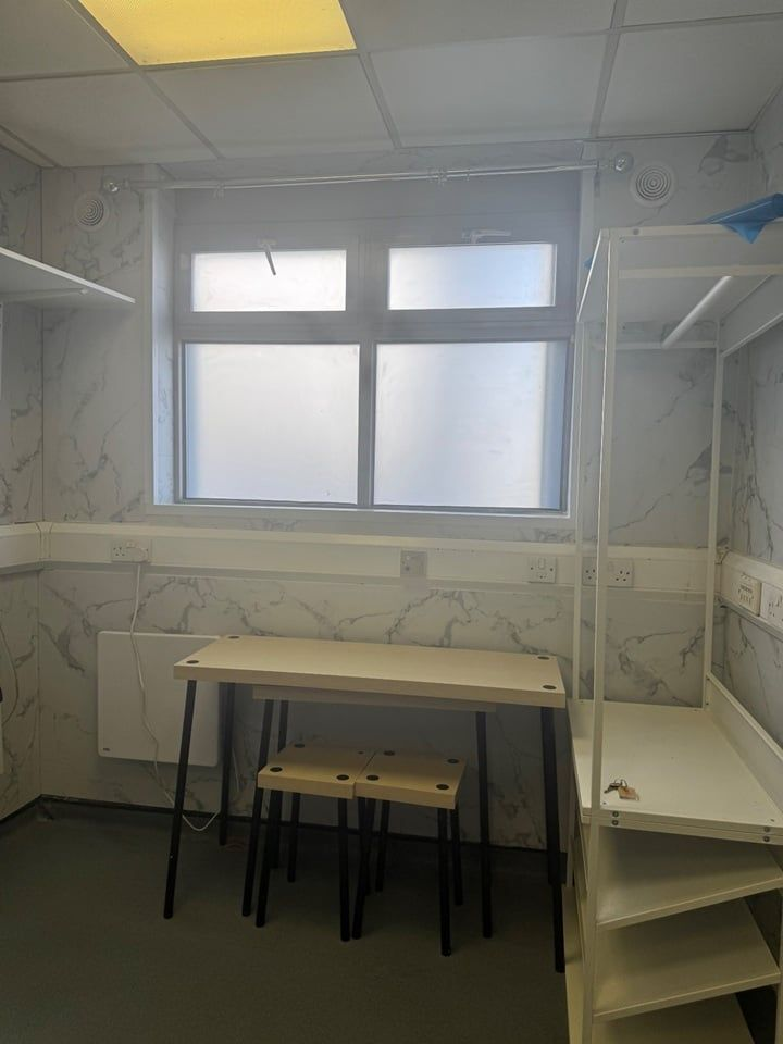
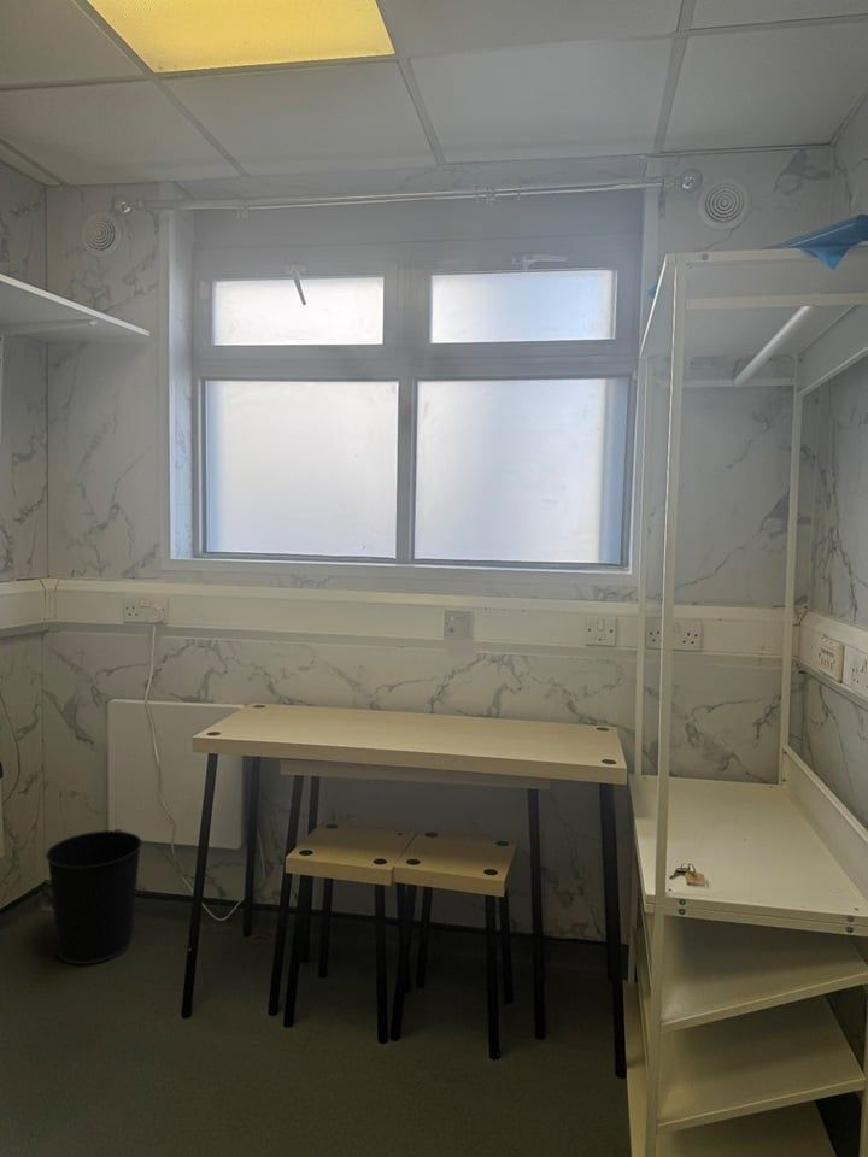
+ wastebasket [45,829,143,965]
